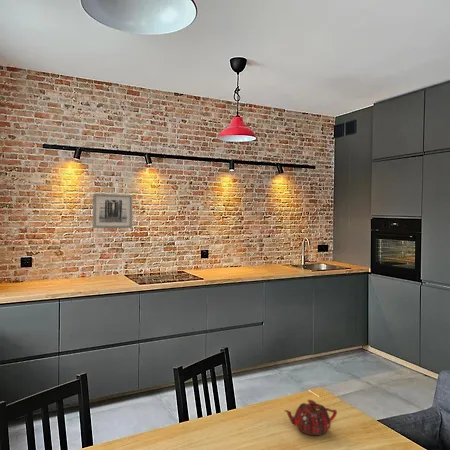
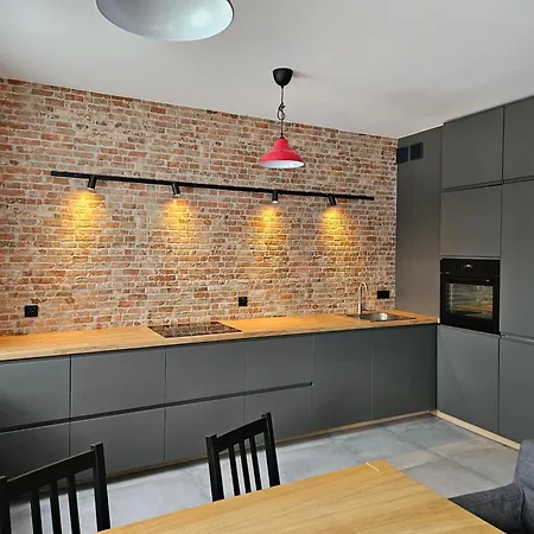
- wall art [92,193,133,229]
- teapot [283,399,338,436]
